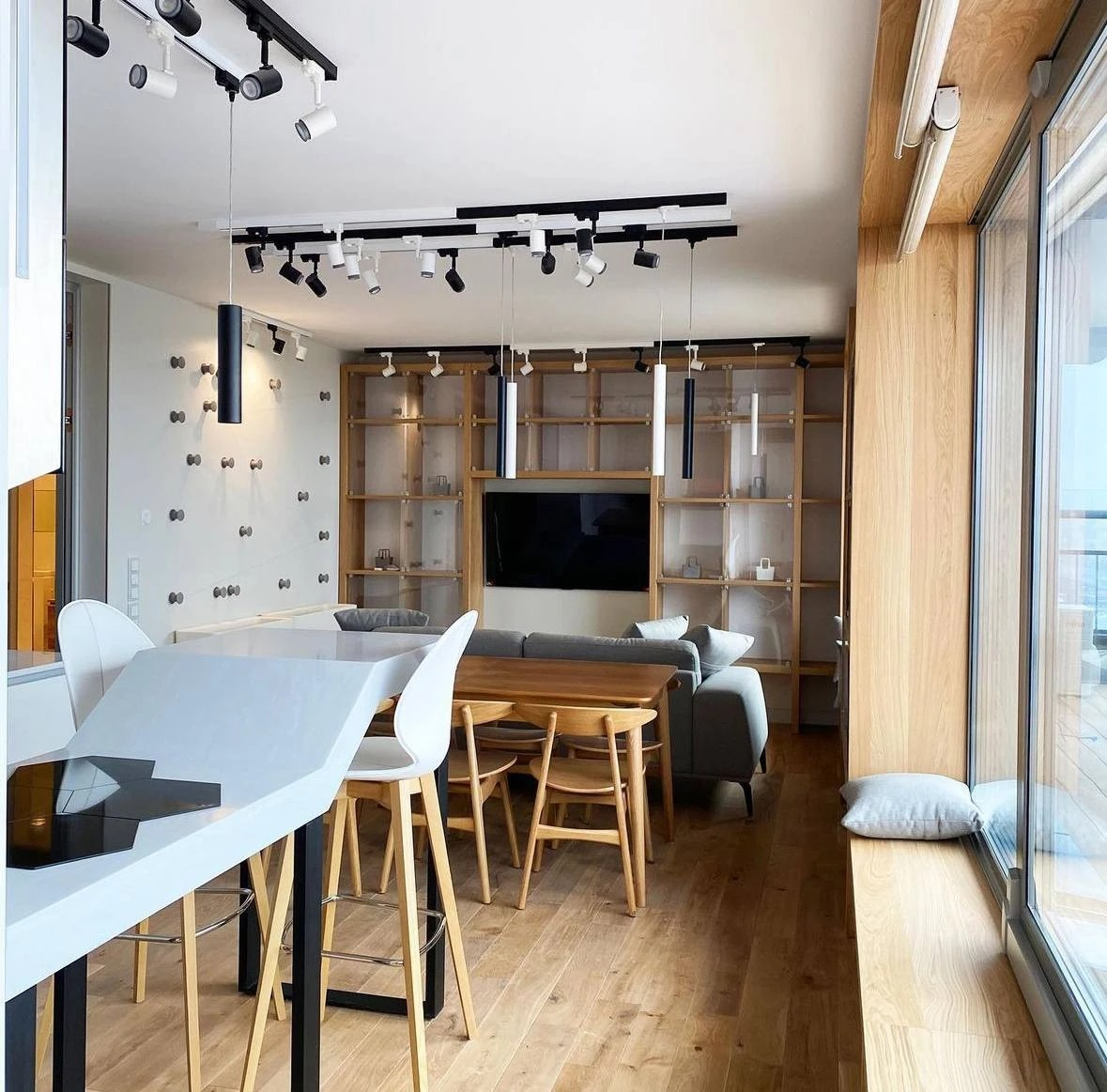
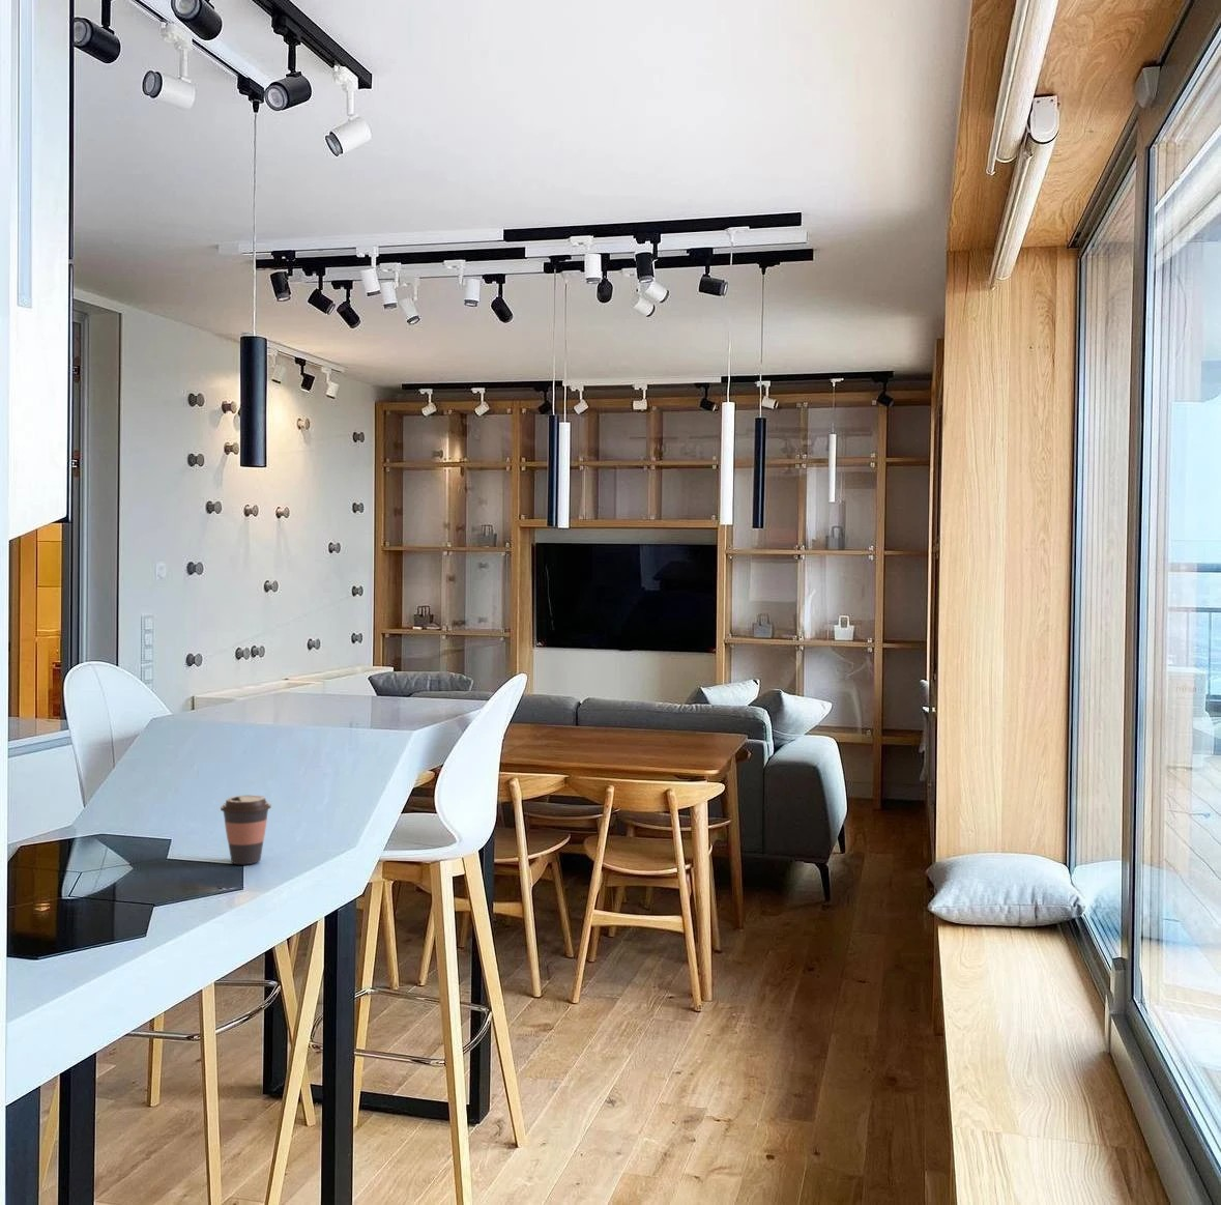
+ coffee cup [219,795,272,865]
